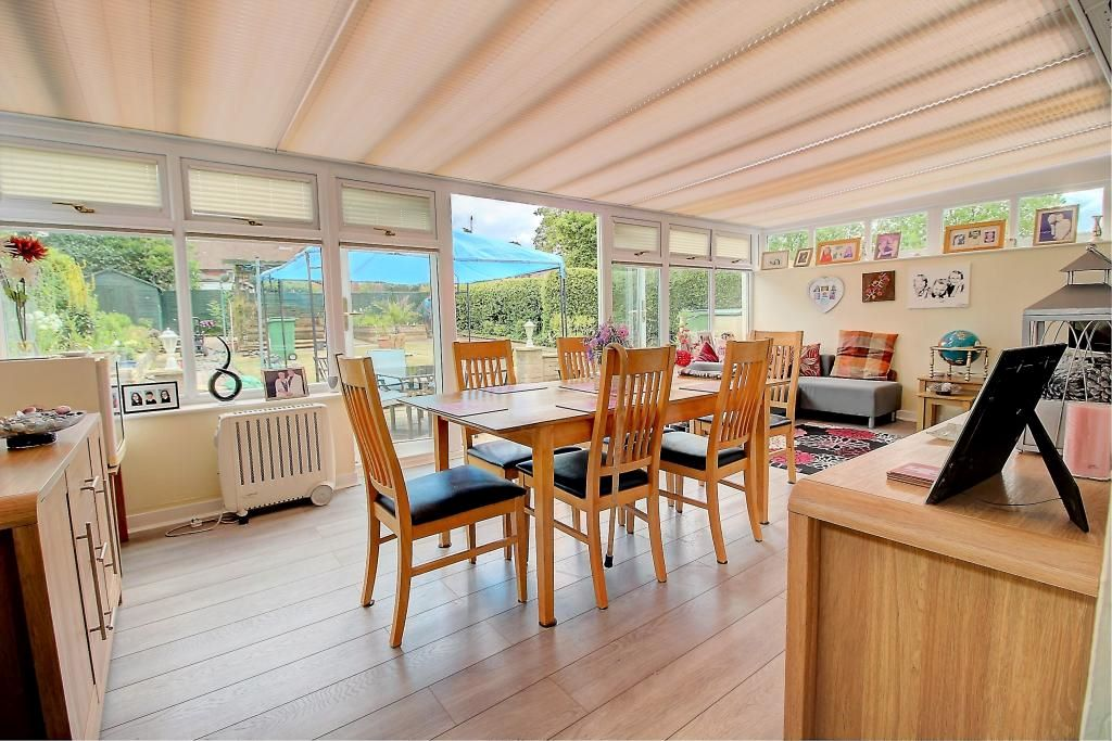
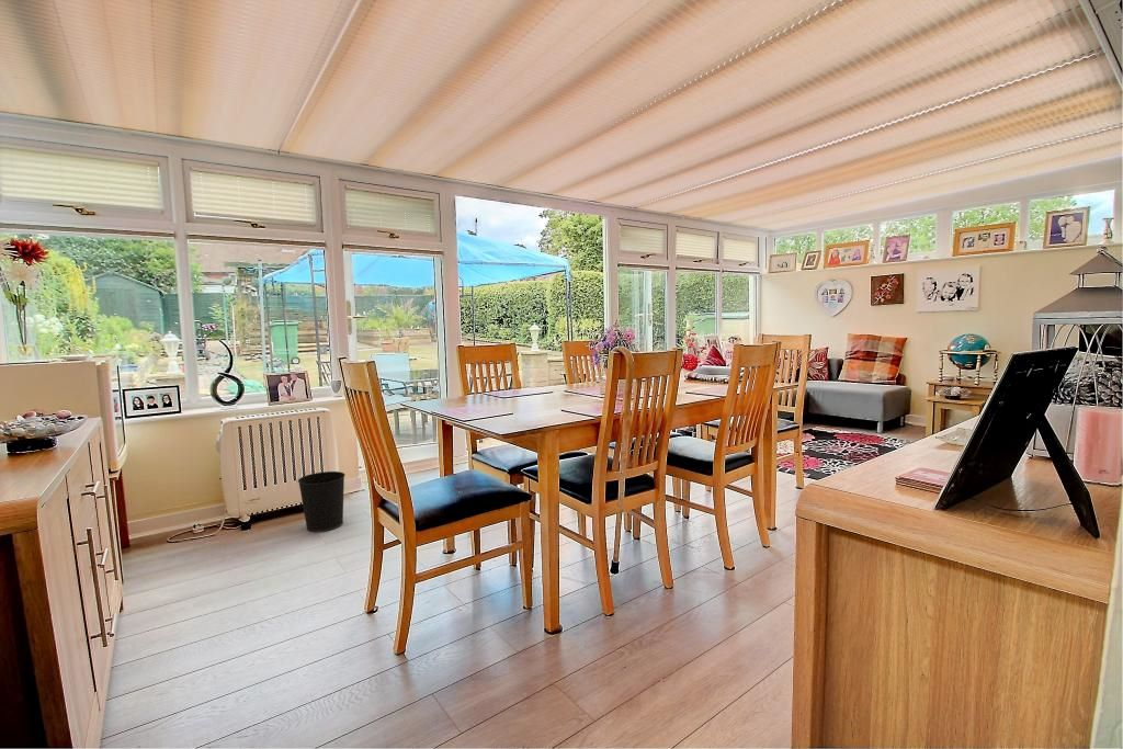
+ wastebasket [297,470,345,533]
